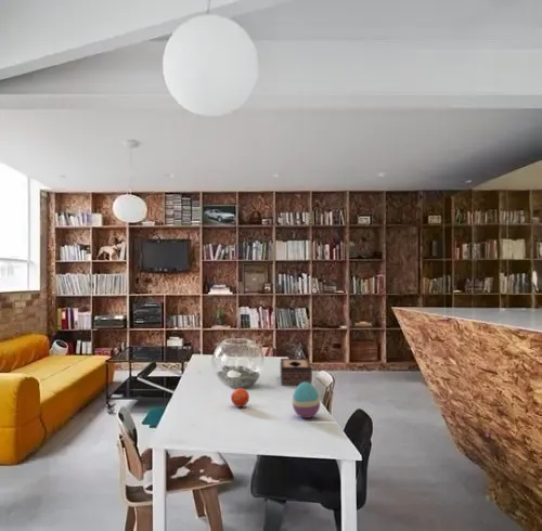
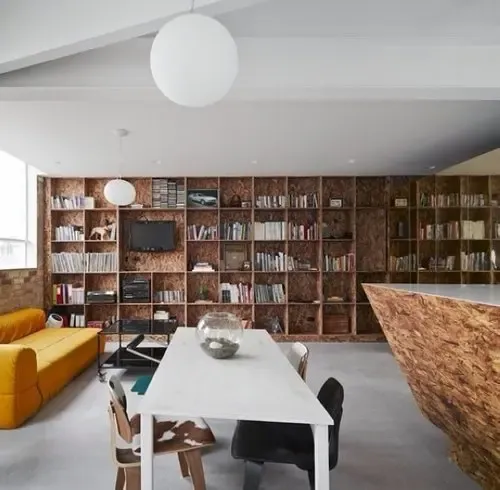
- decorative egg [292,383,321,419]
- apple [230,387,250,407]
- tissue box [280,358,313,387]
